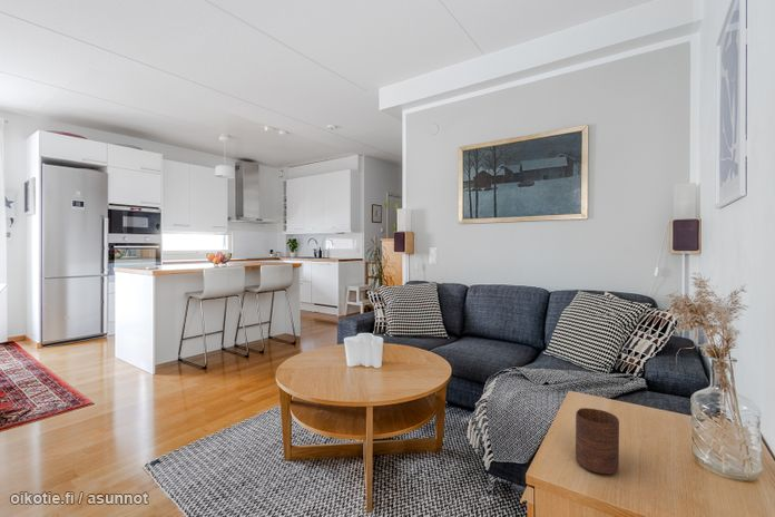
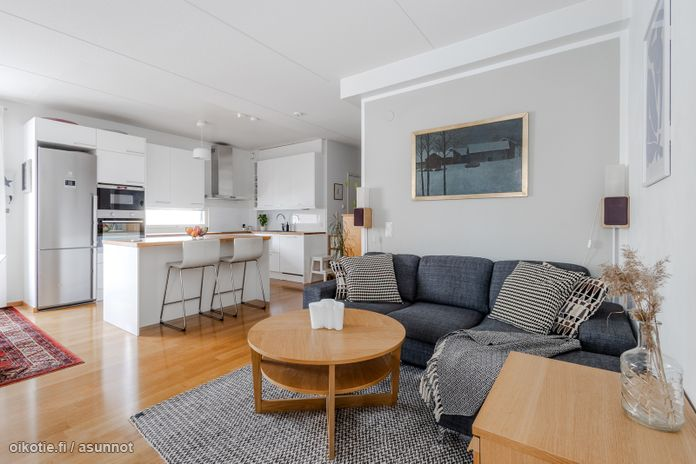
- cup [575,407,620,475]
